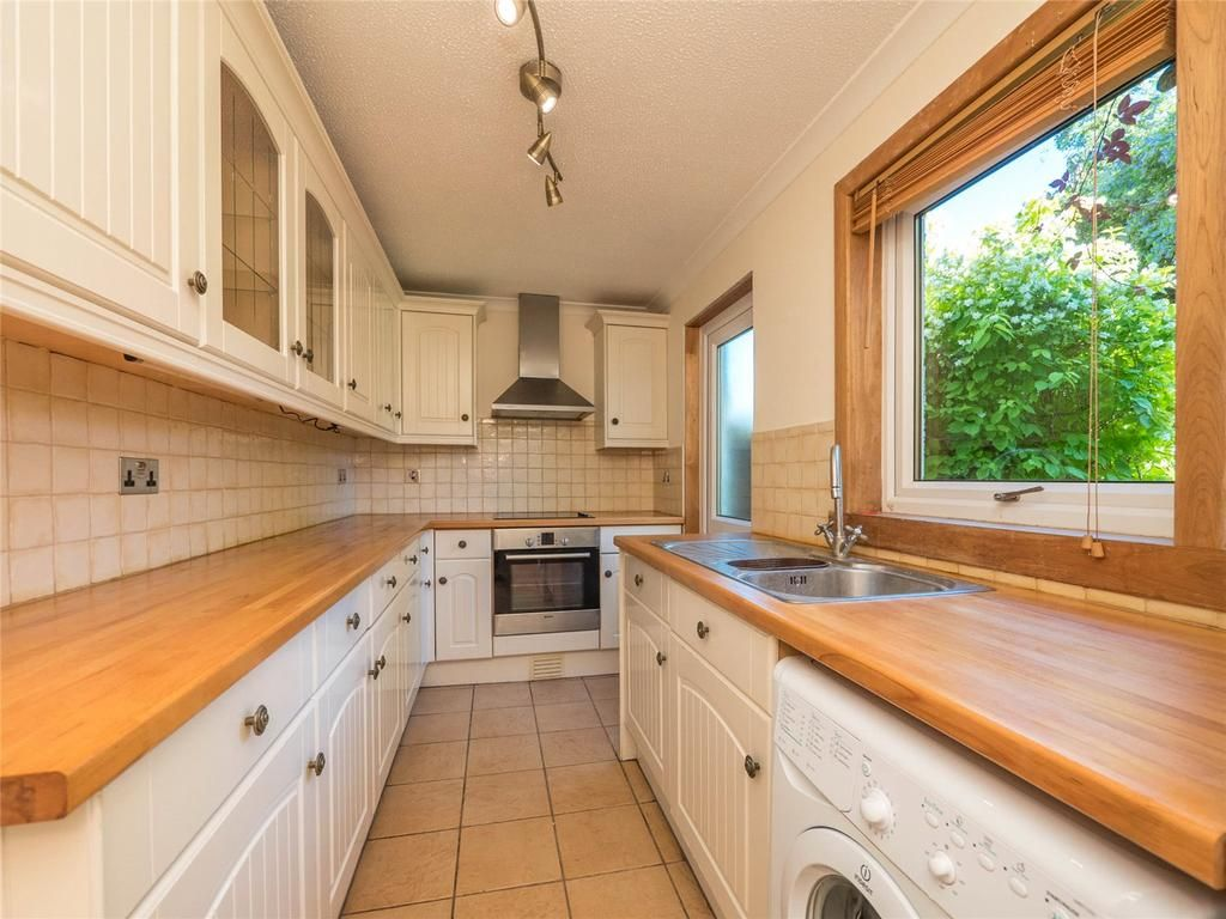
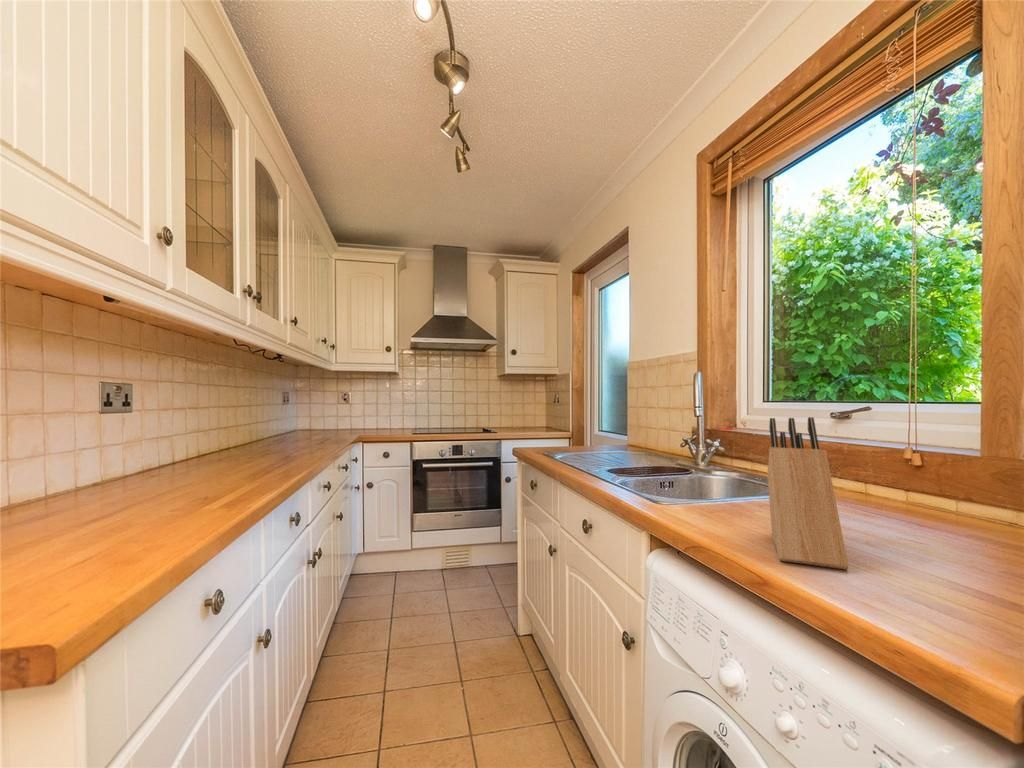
+ knife block [766,416,850,571]
